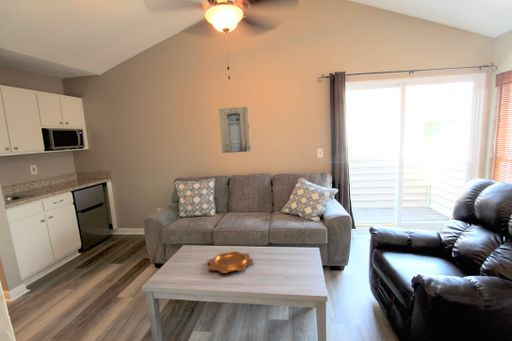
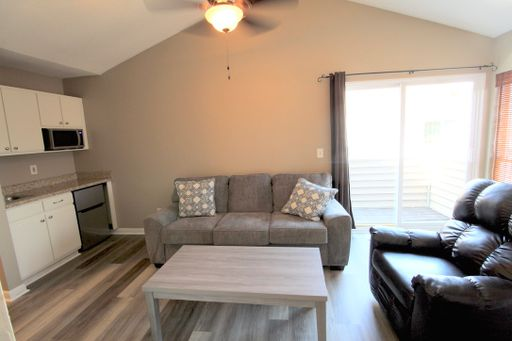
- wall art [218,106,252,154]
- decorative bowl [207,250,255,274]
